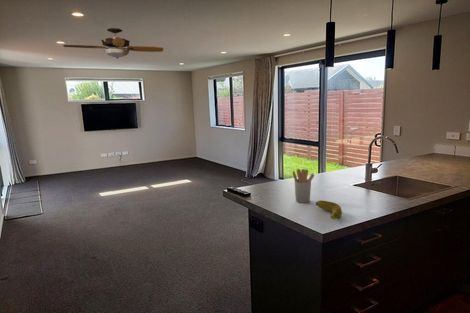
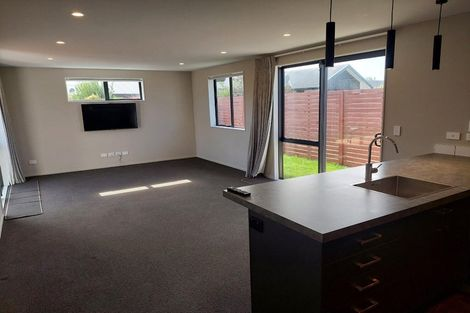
- banana [315,199,343,221]
- ceiling fan [62,27,164,60]
- utensil holder [292,168,316,204]
